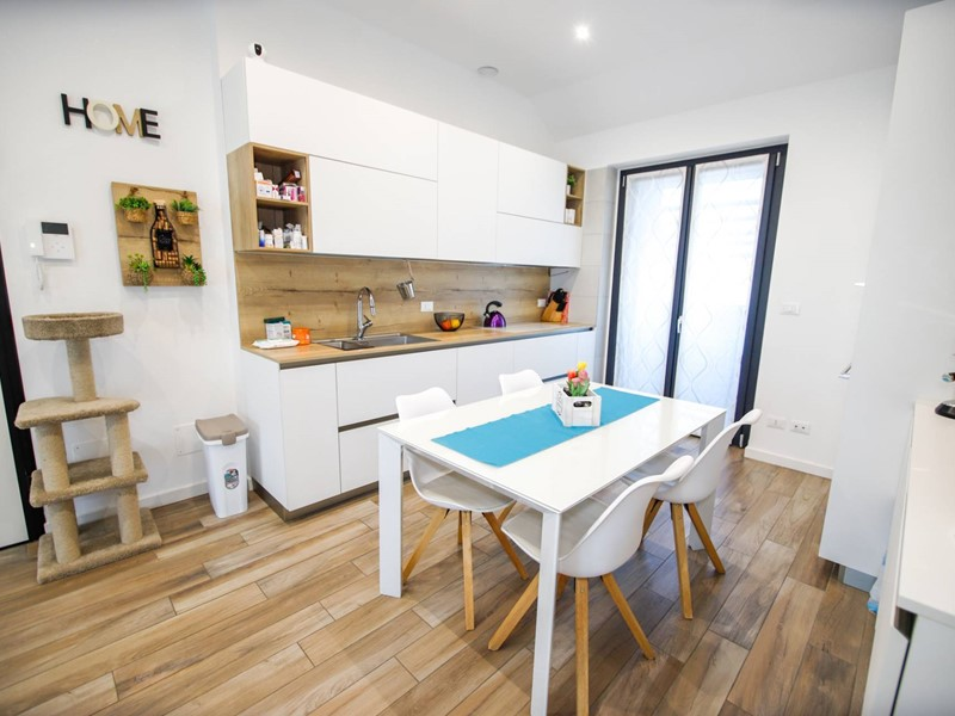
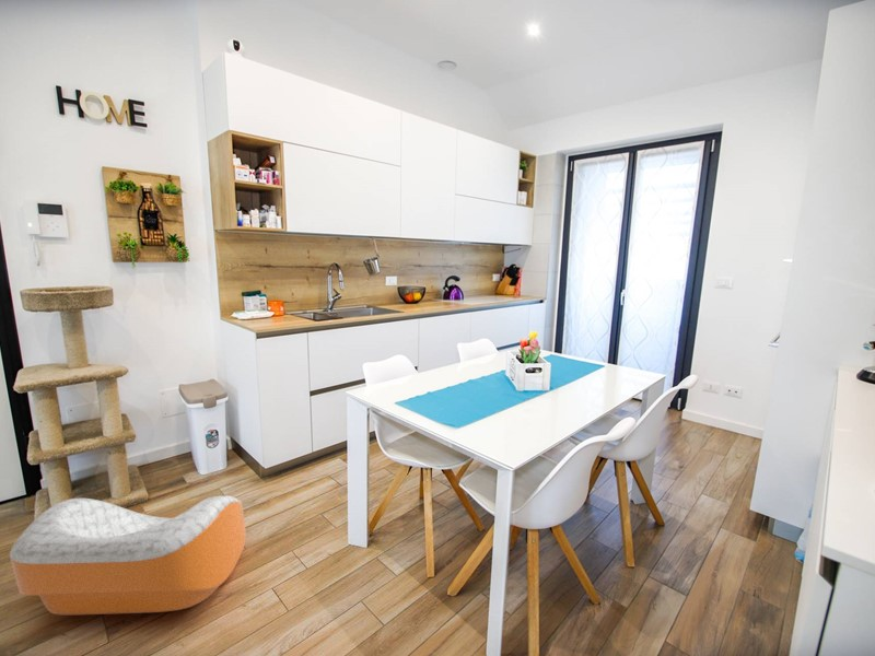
+ pet bed [9,494,247,616]
